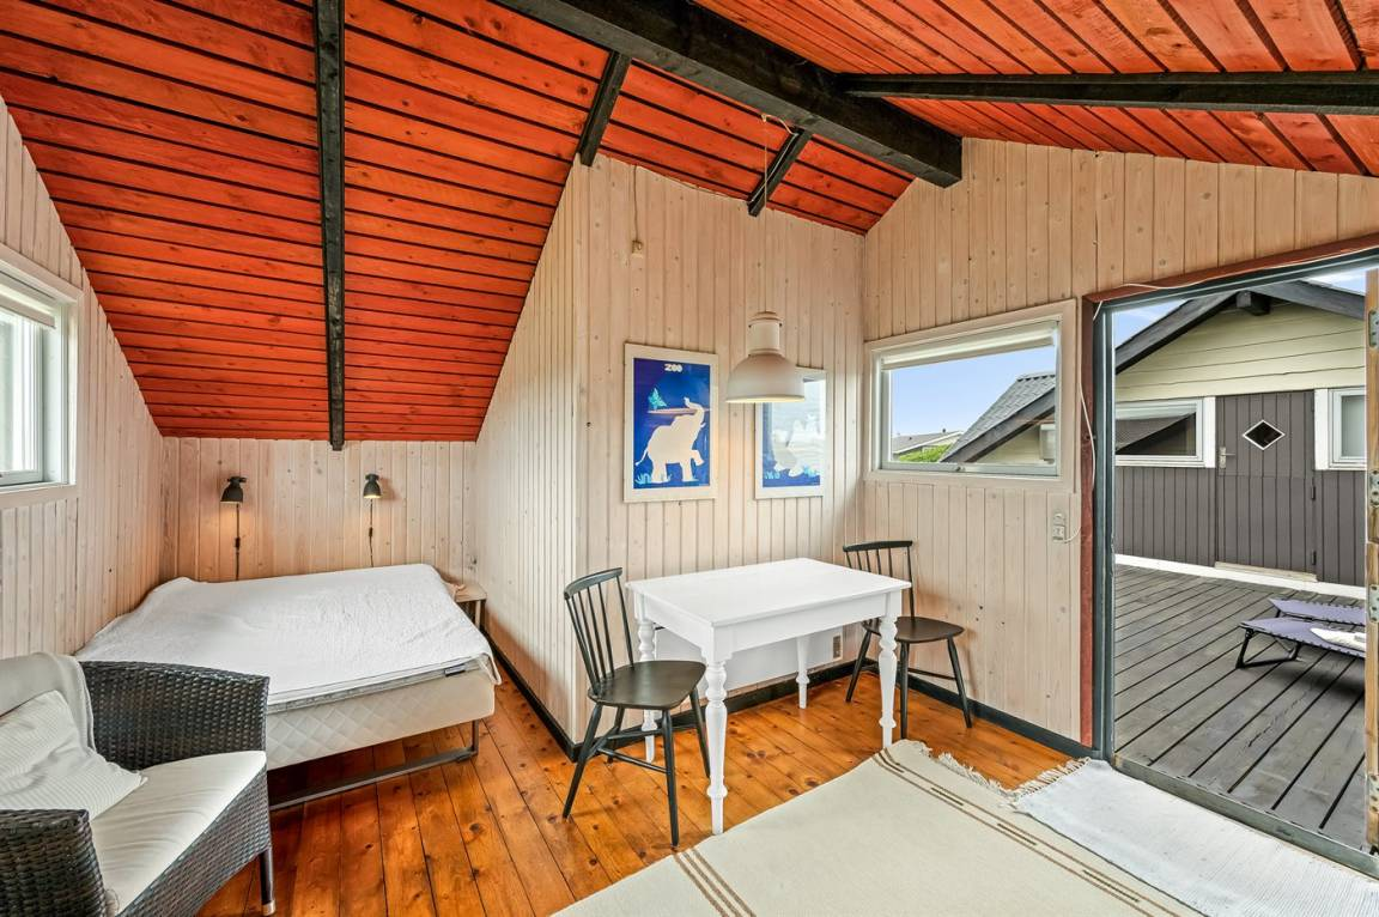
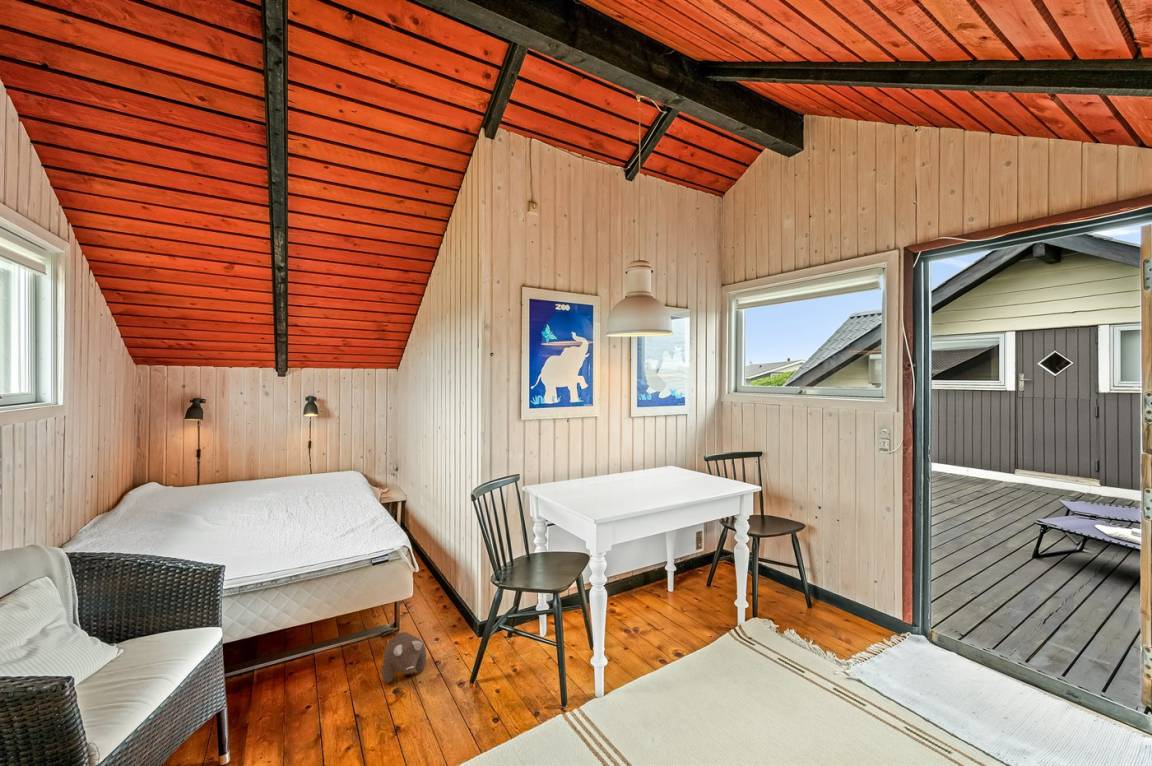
+ plush toy [381,631,427,684]
